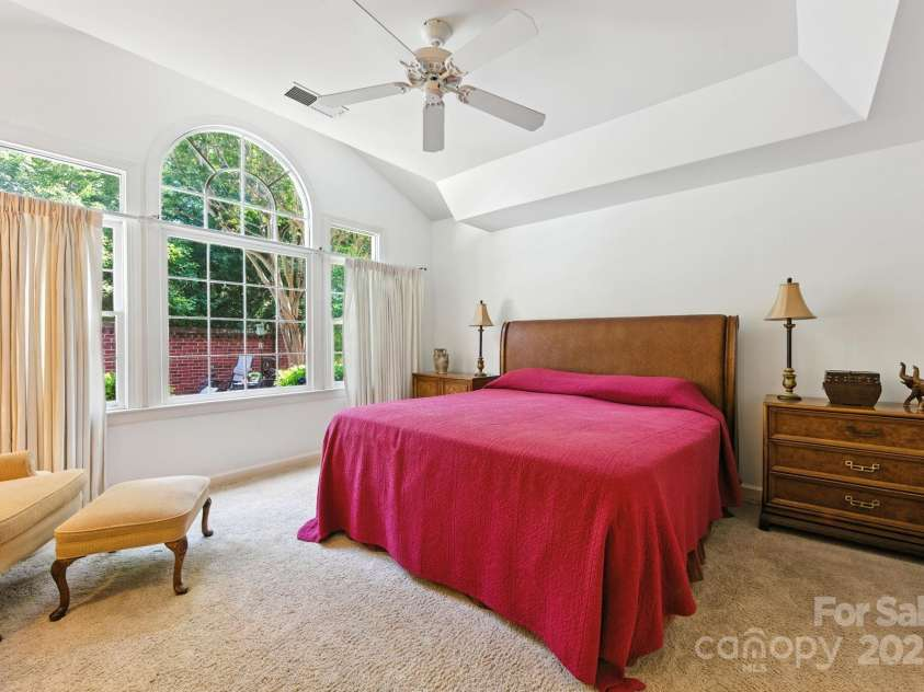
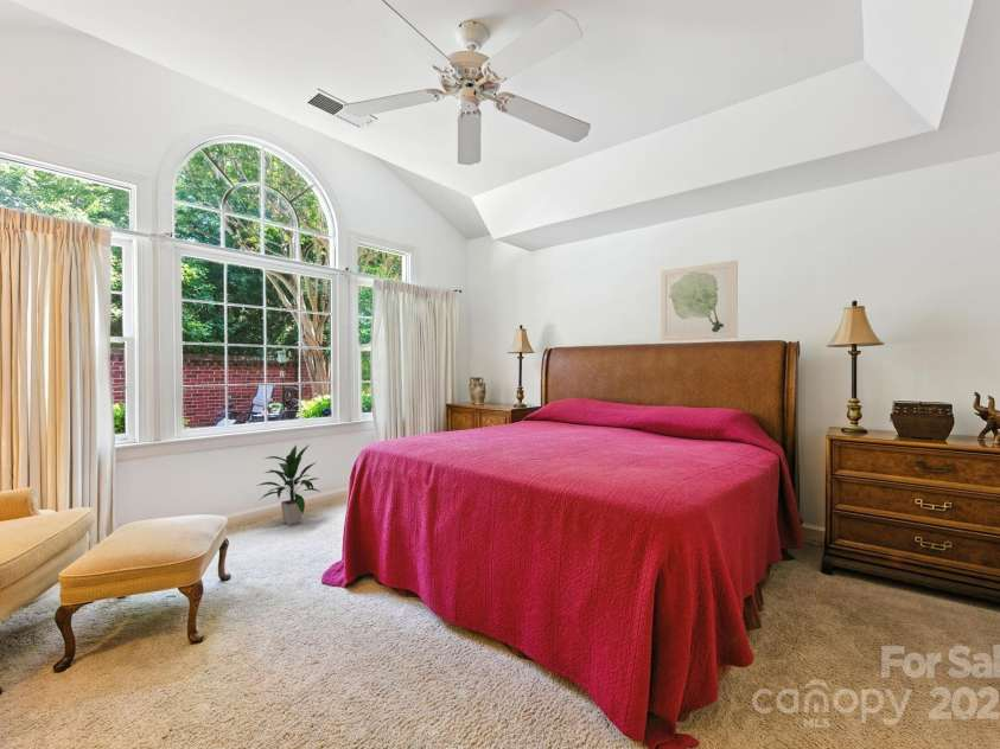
+ wall art [660,260,739,341]
+ indoor plant [256,443,321,526]
